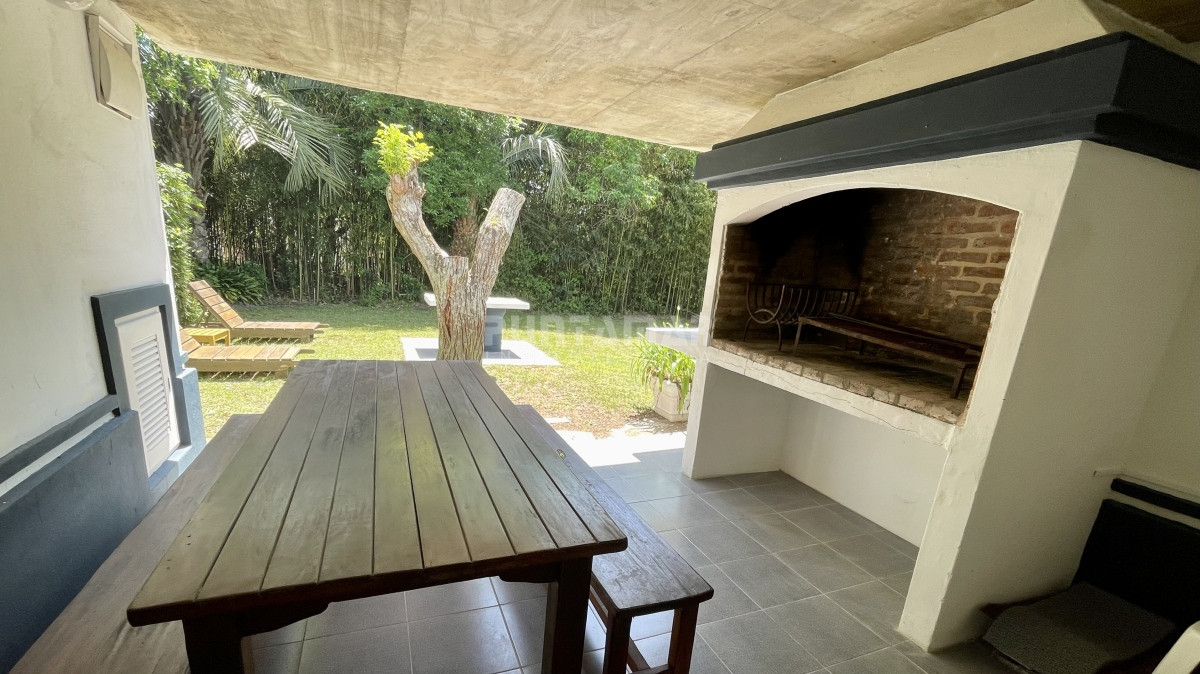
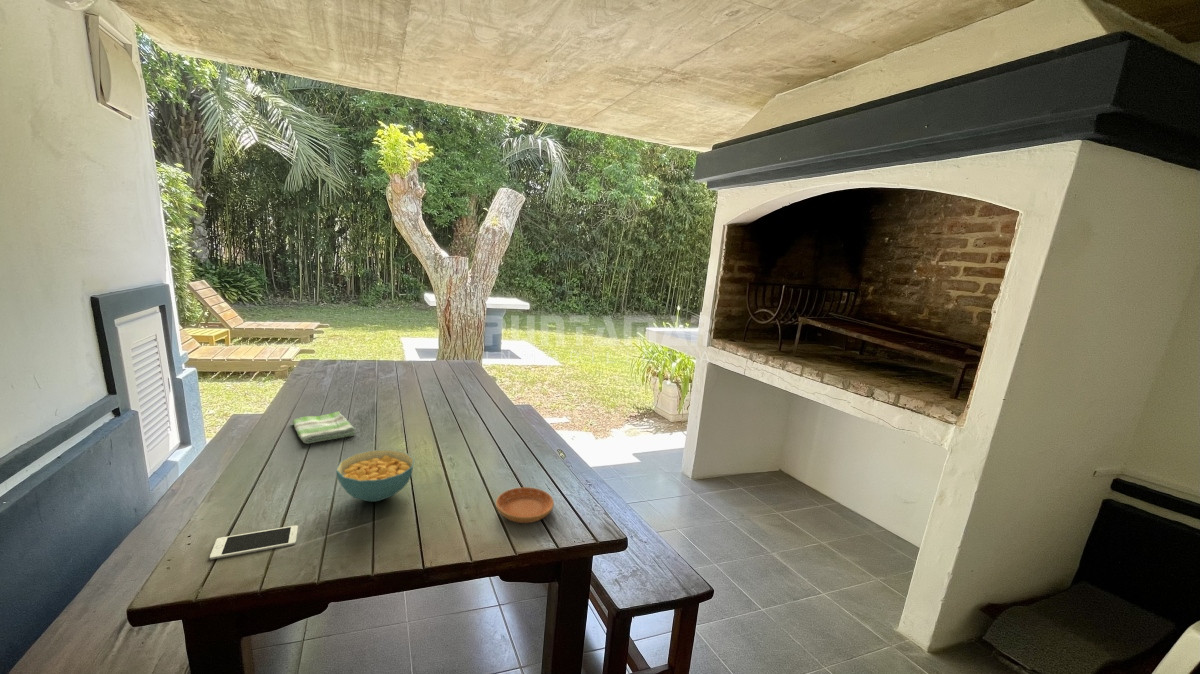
+ saucer [495,486,555,524]
+ cereal bowl [335,449,415,503]
+ cell phone [209,524,299,561]
+ dish towel [292,411,357,444]
